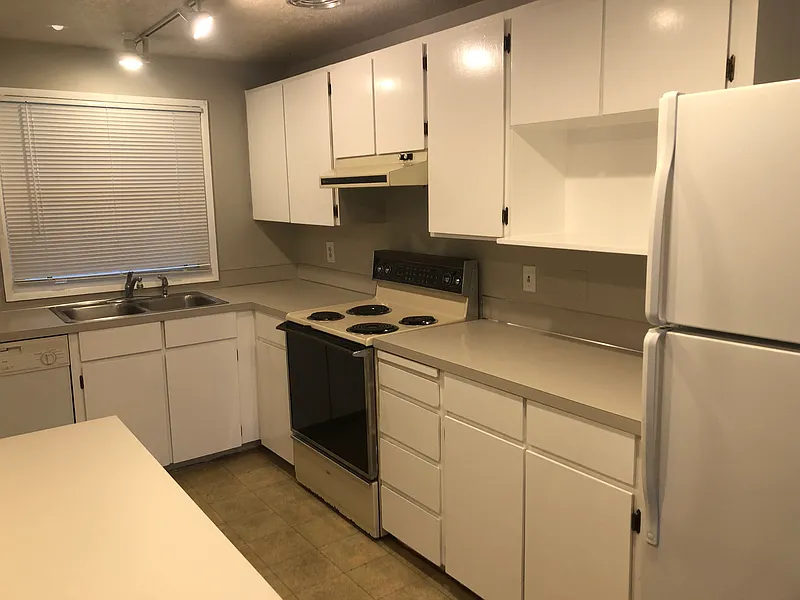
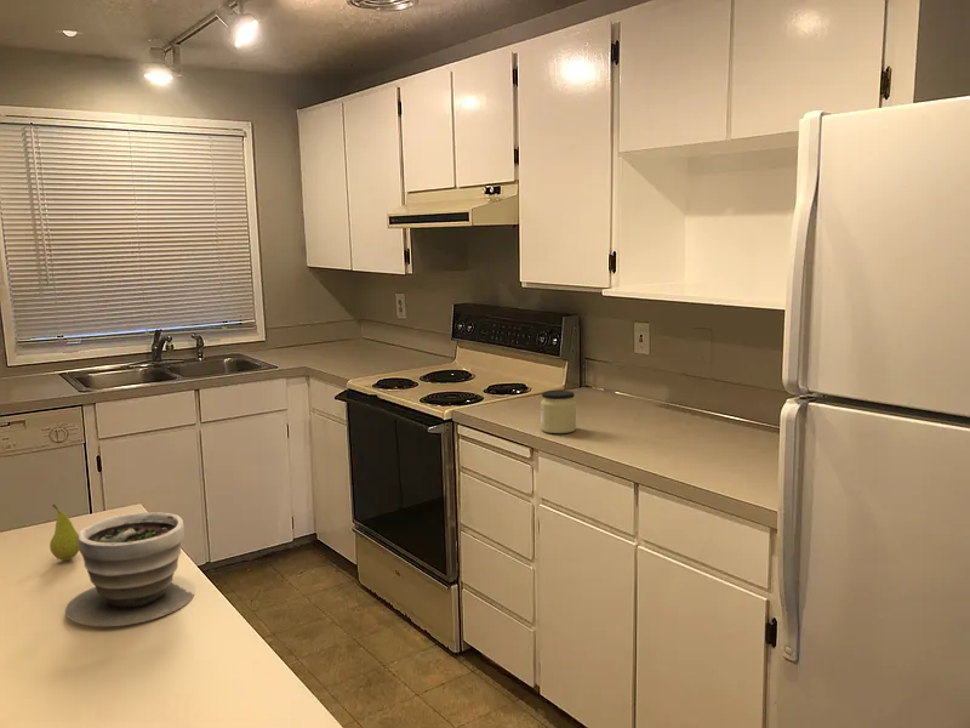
+ planter [64,511,195,627]
+ fruit [48,504,80,562]
+ jar [540,389,577,434]
